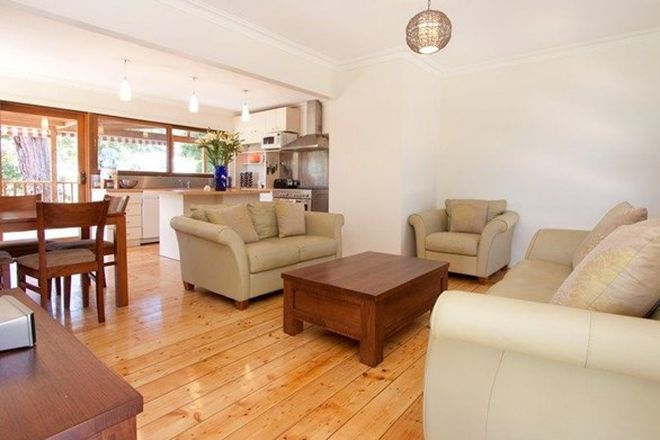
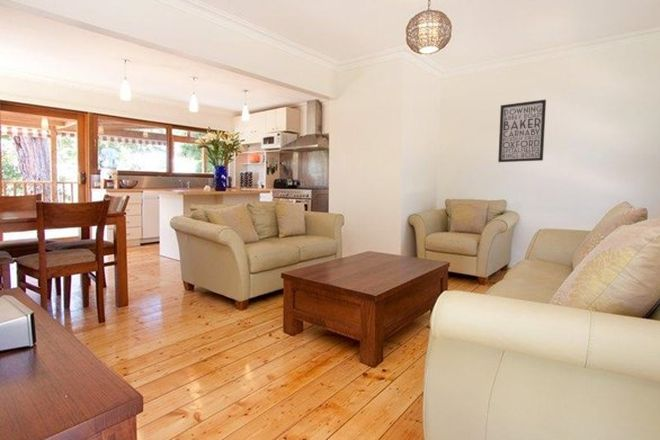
+ wall art [497,98,547,163]
